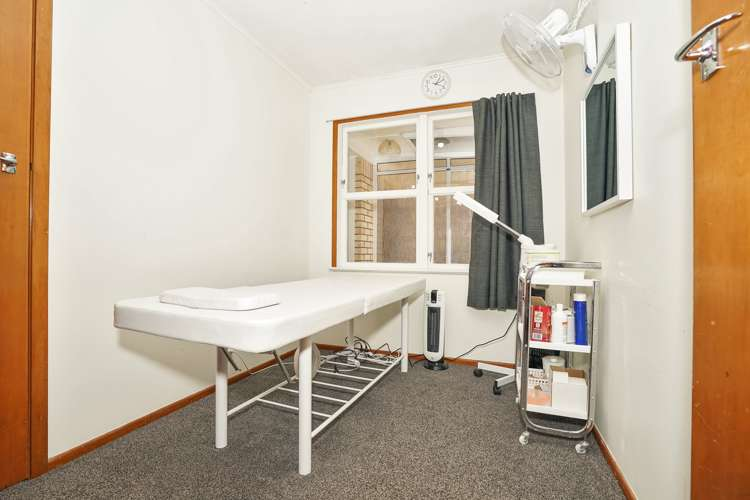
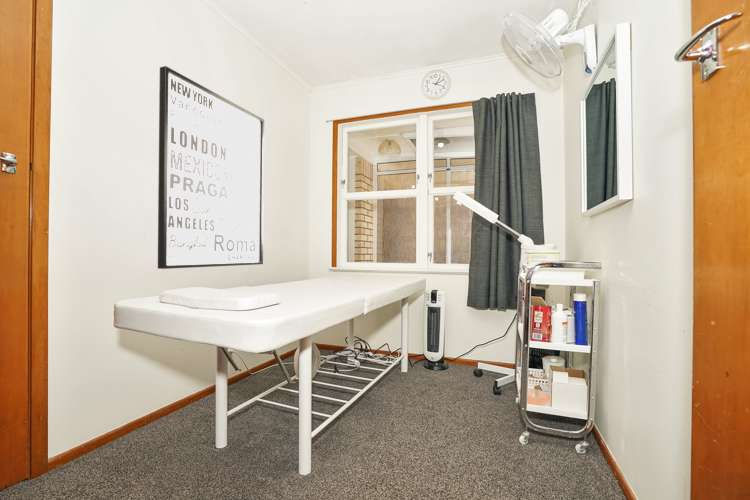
+ wall art [157,65,265,270]
